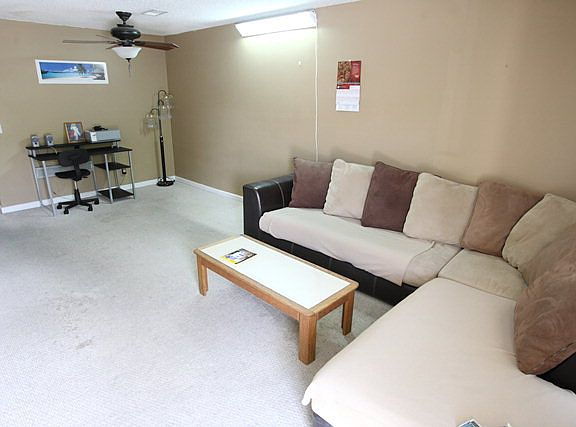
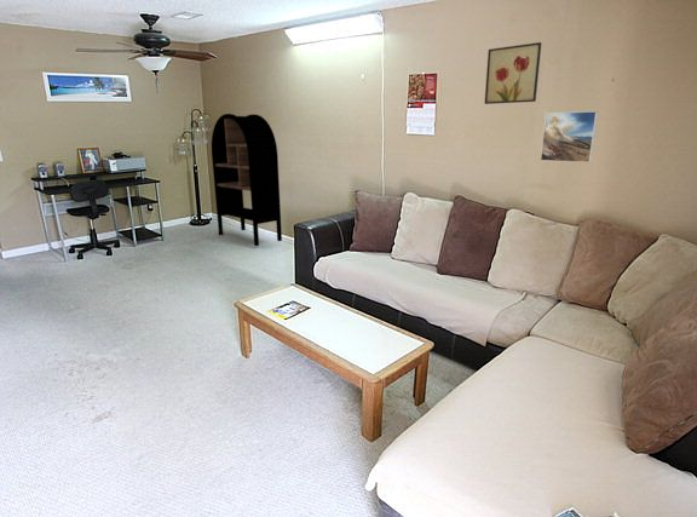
+ wall art [484,41,542,105]
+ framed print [540,110,599,163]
+ bookshelf [211,113,283,247]
